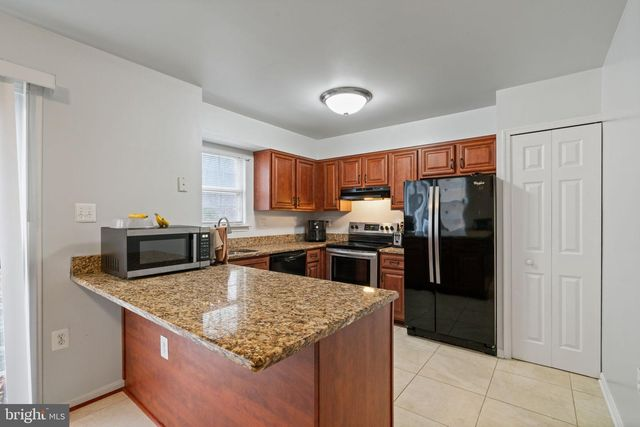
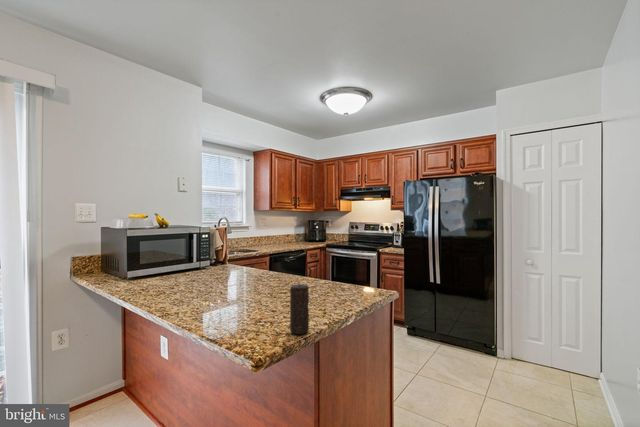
+ candle [289,283,310,335]
